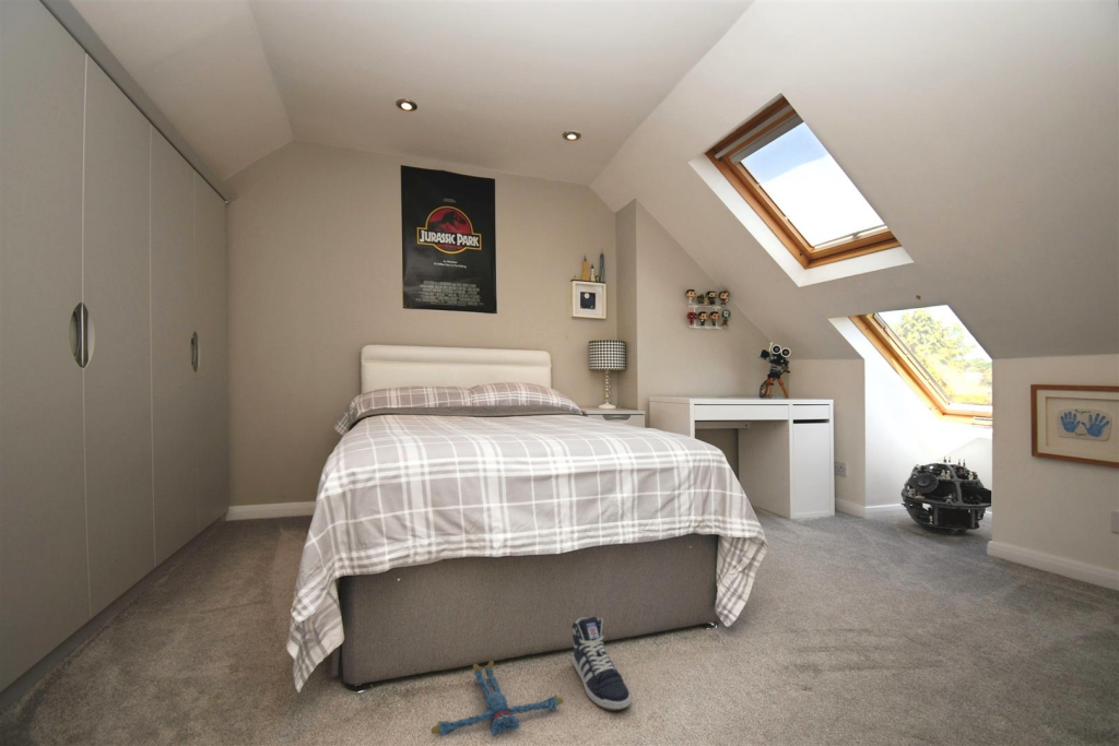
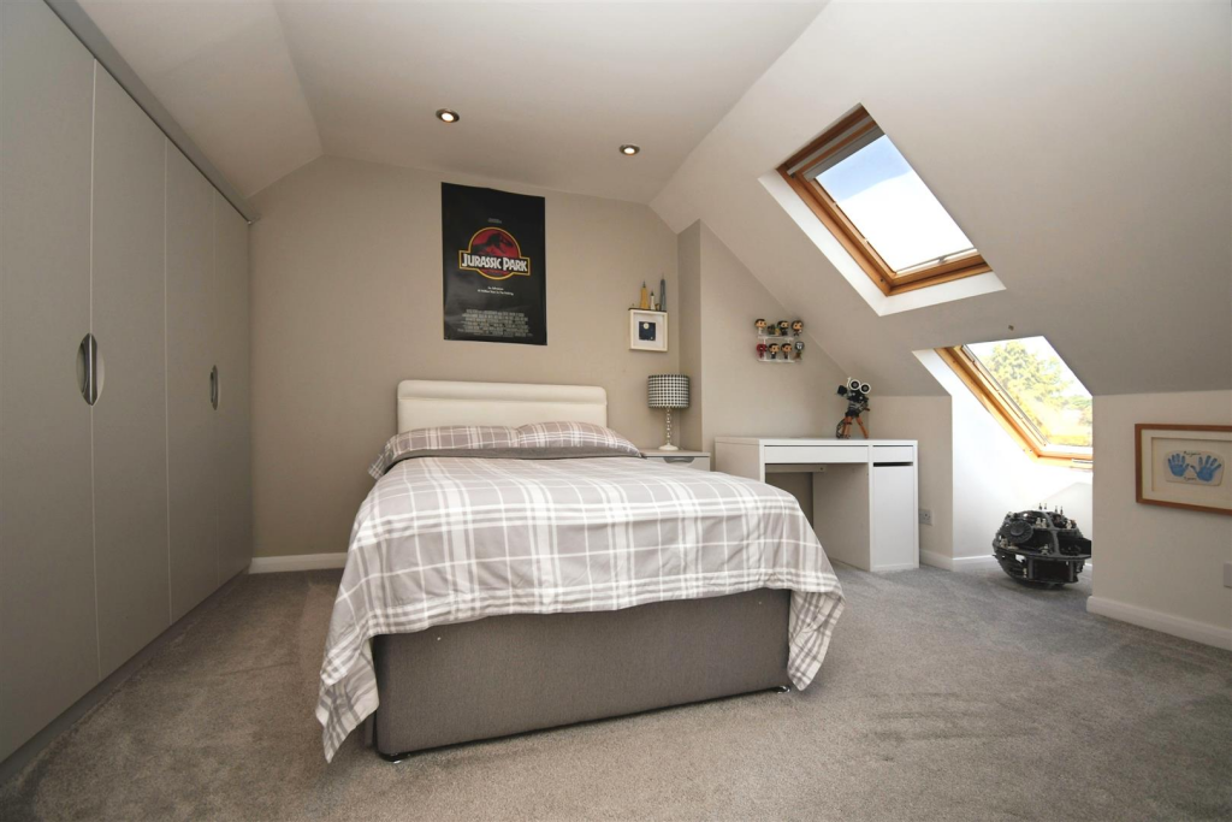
- sneaker [572,616,632,711]
- plush toy [431,660,565,737]
